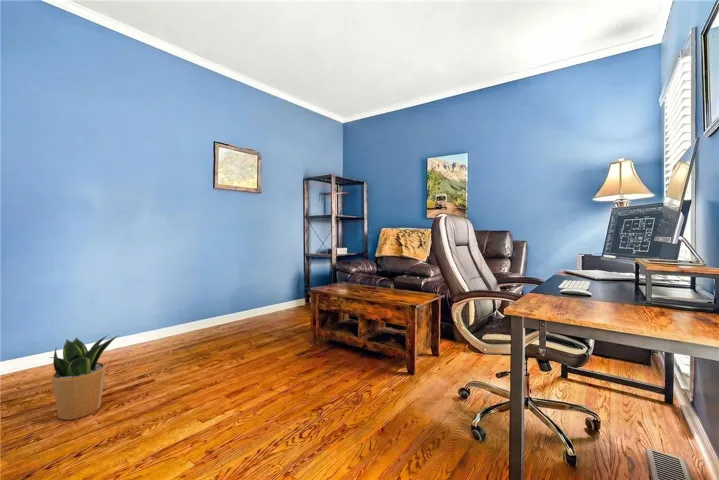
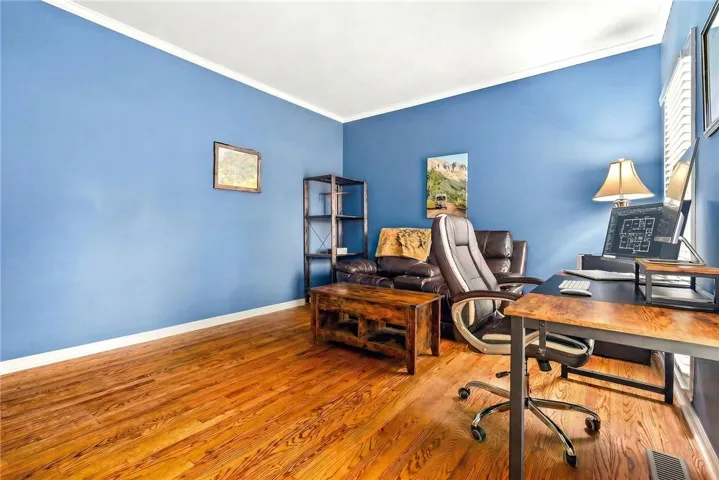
- potted plant [49,334,120,421]
